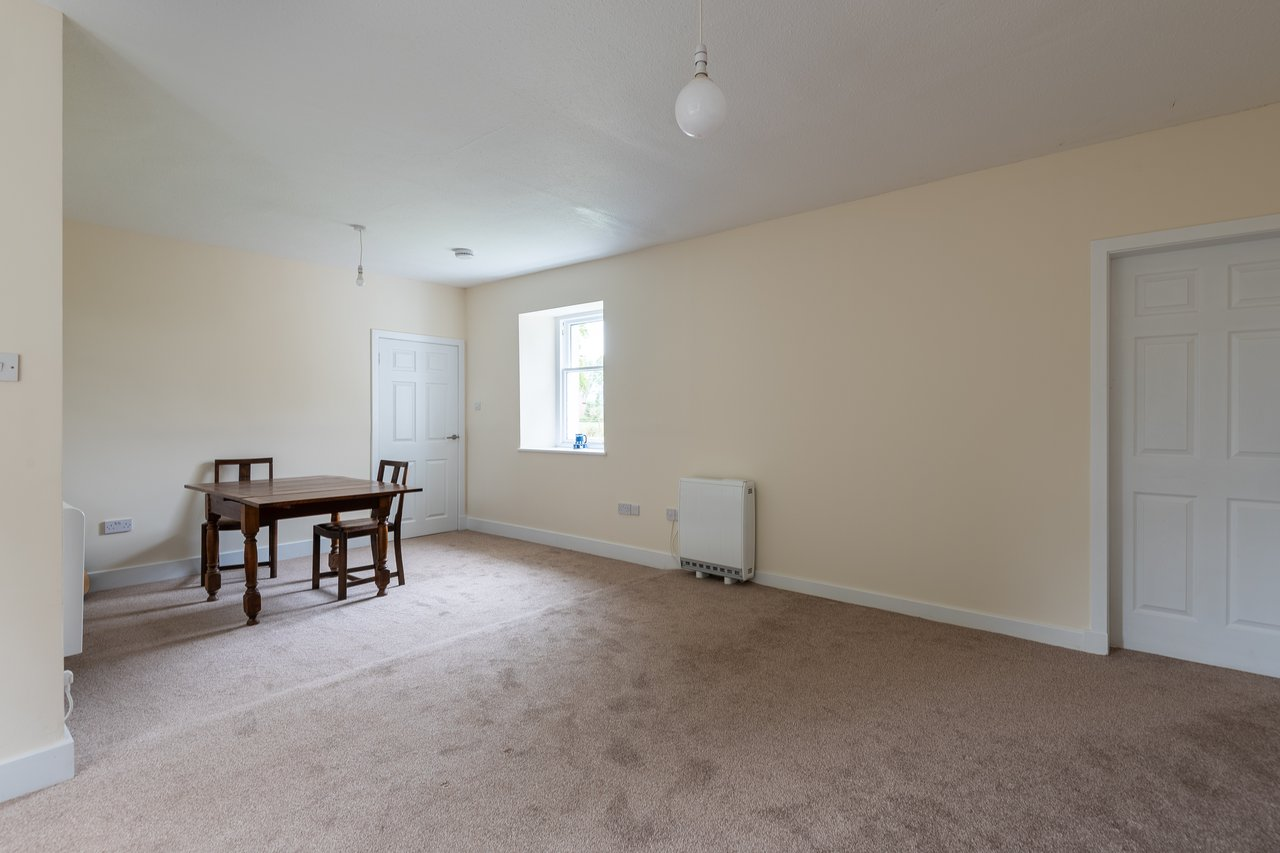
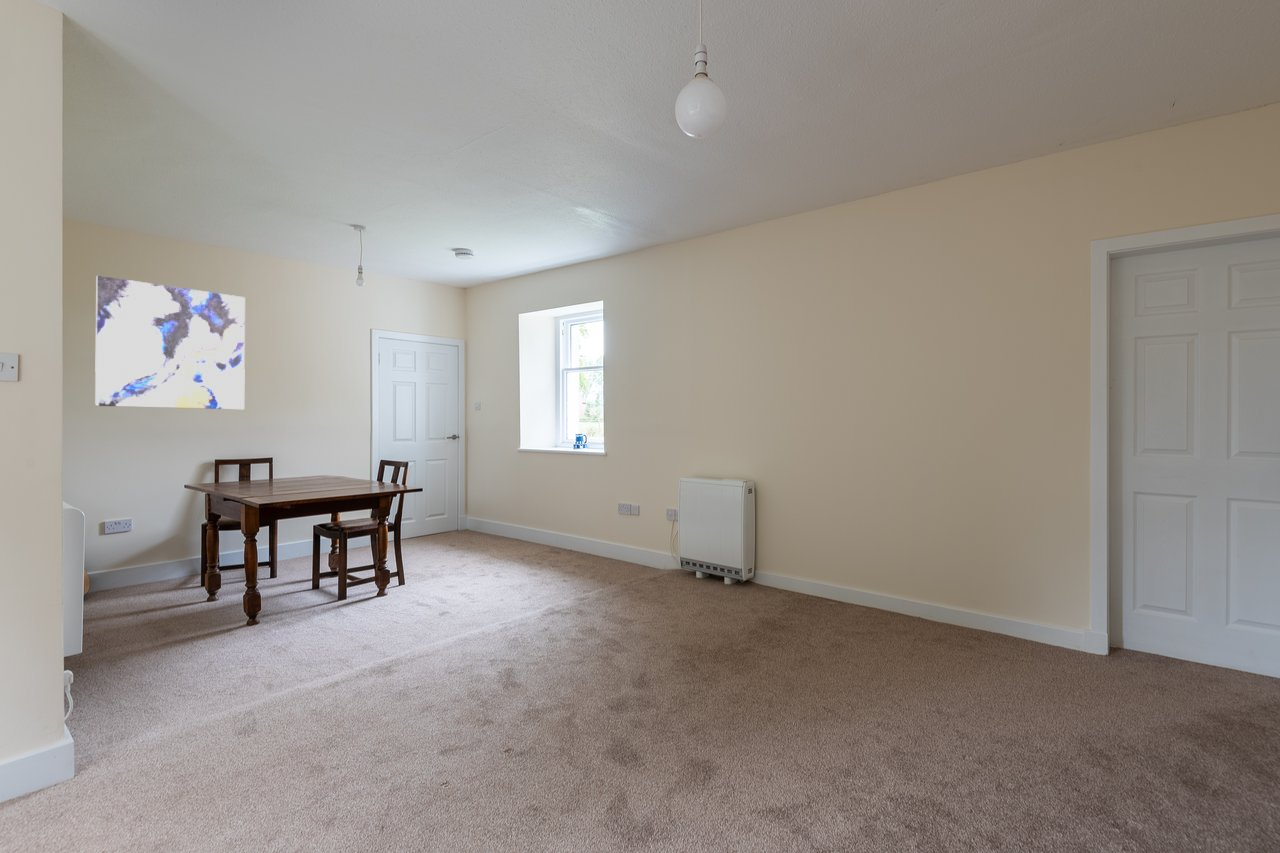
+ wall art [94,275,246,410]
